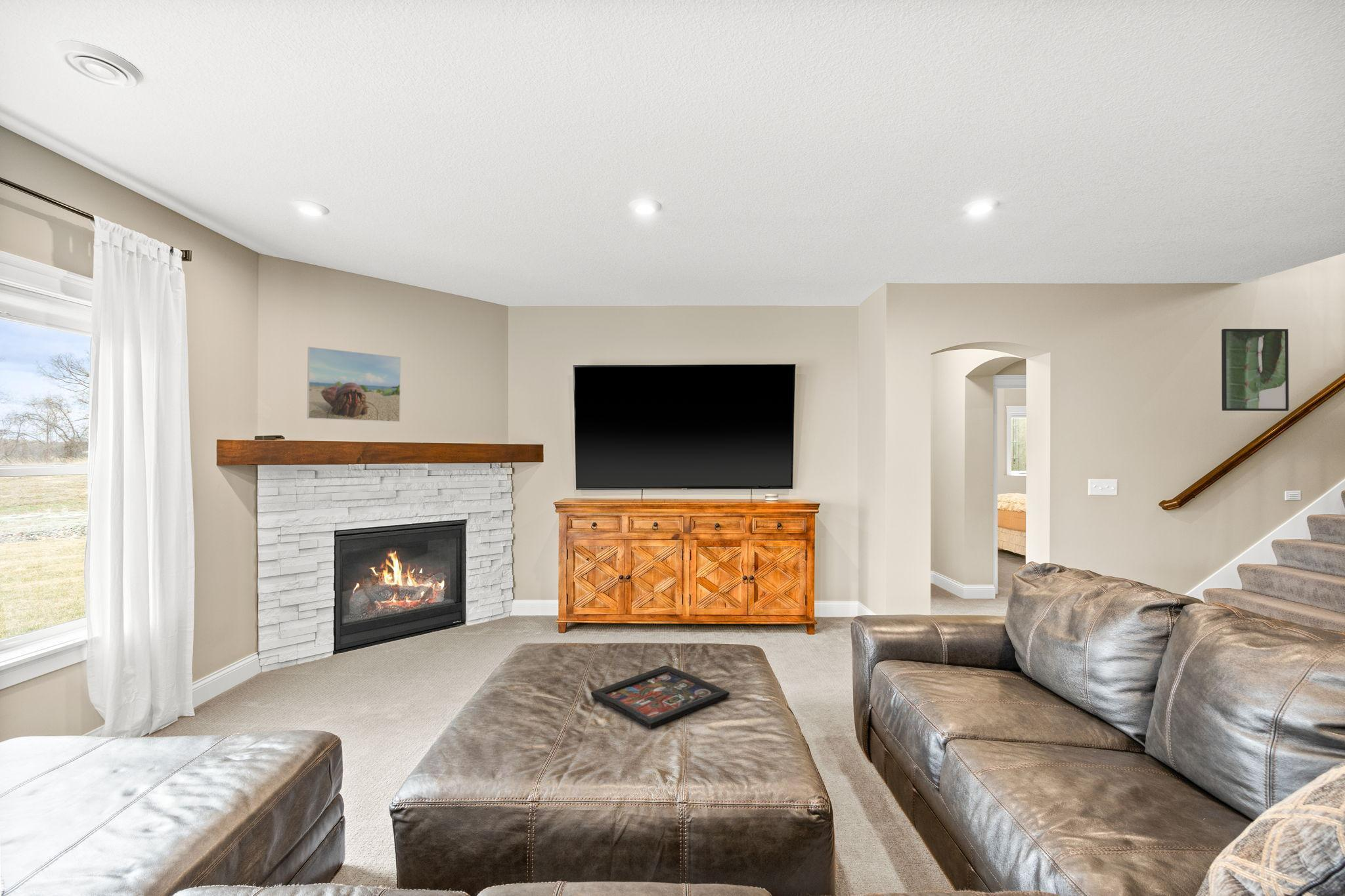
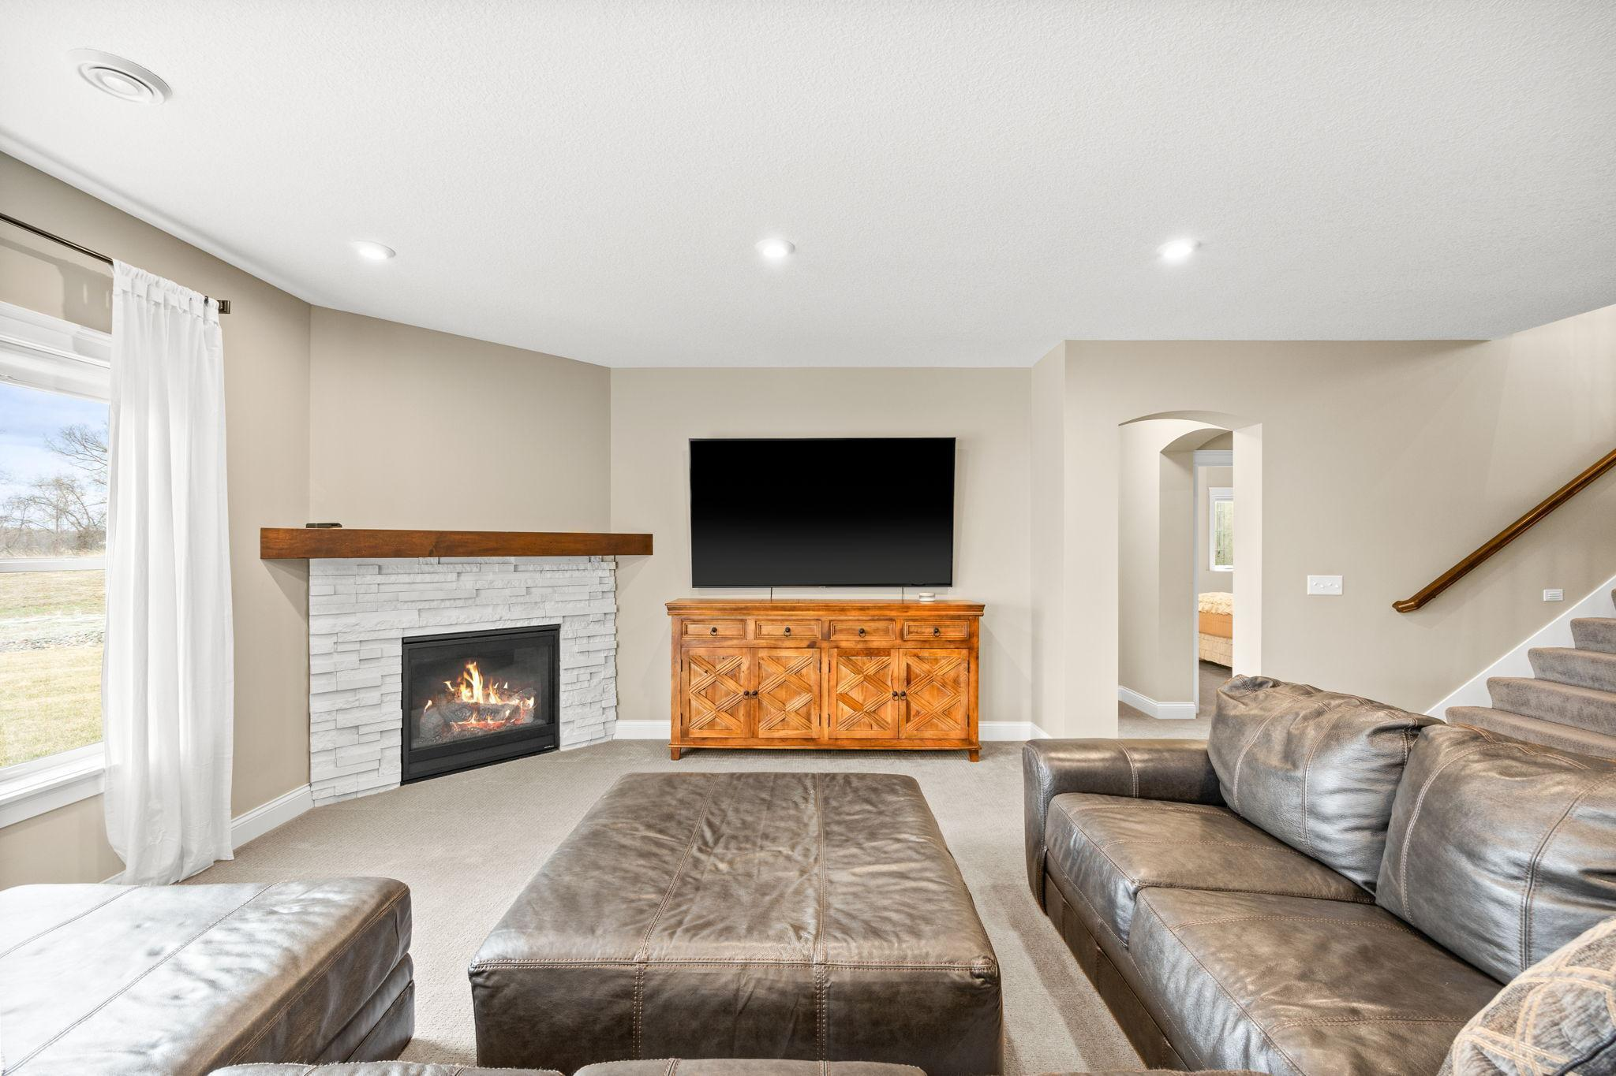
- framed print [1221,328,1289,412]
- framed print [307,346,401,423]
- decorative tray [590,665,730,729]
